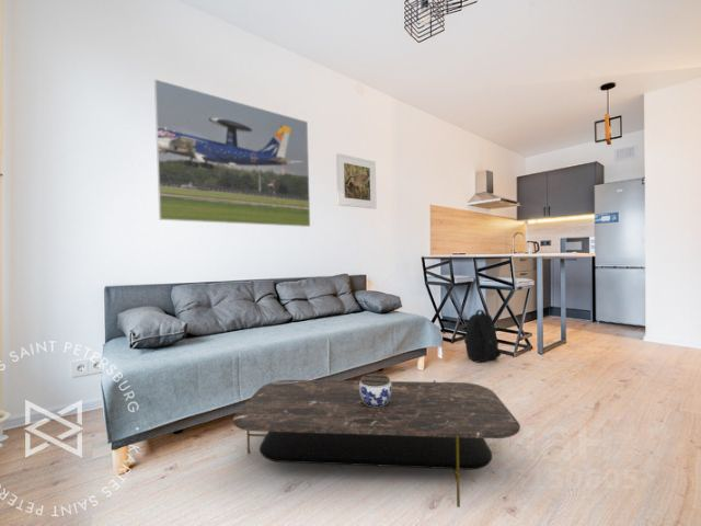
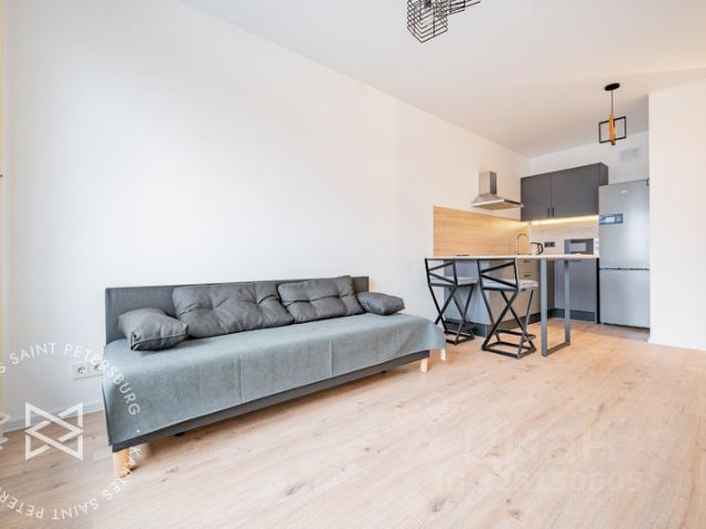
- backpack [463,309,502,364]
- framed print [153,78,311,228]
- jar [359,373,391,407]
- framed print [335,152,378,210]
- coffee table [232,379,521,508]
